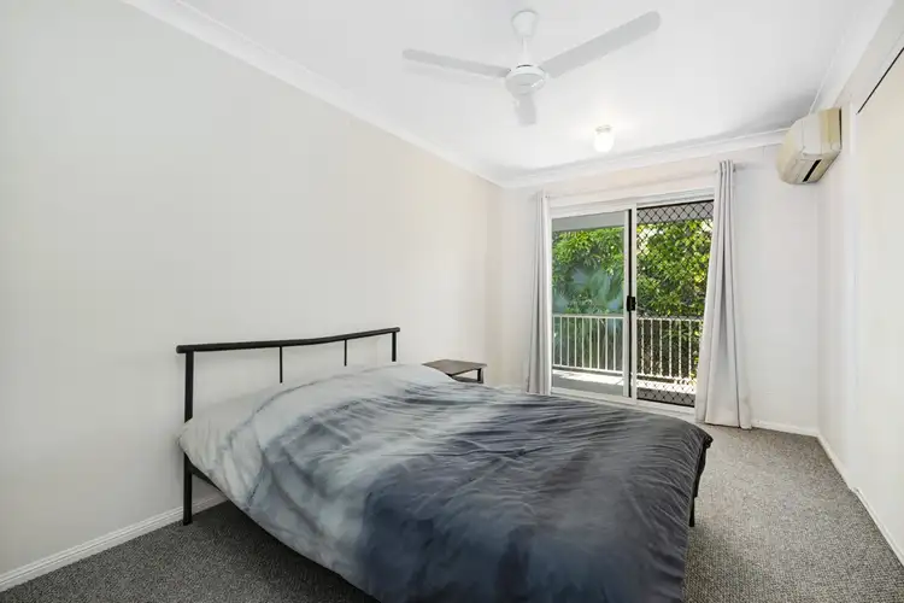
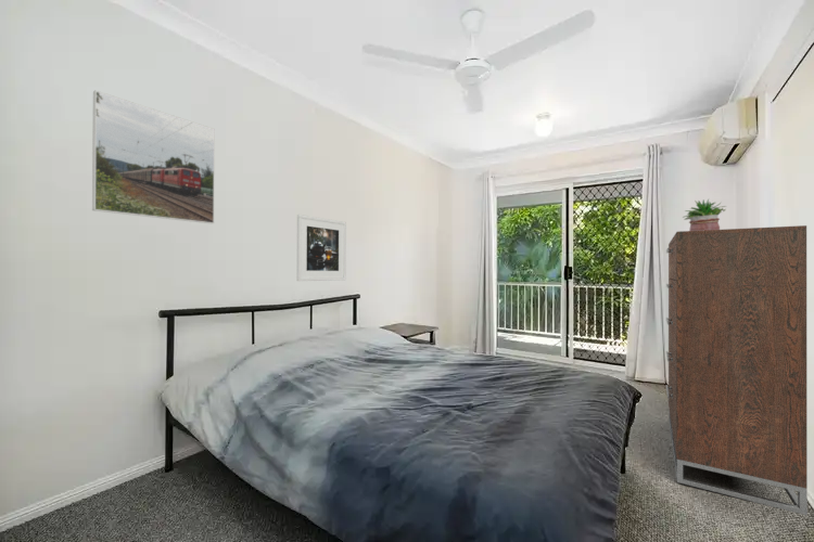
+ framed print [296,214,347,282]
+ dresser [665,224,809,516]
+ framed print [91,89,216,224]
+ potted plant [682,198,727,231]
